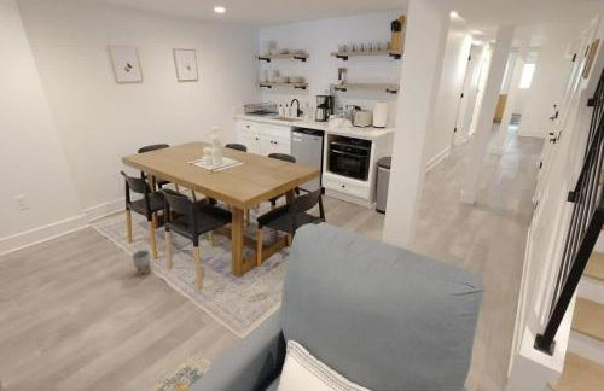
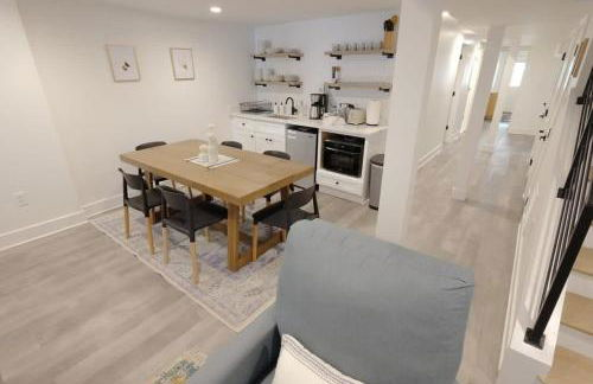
- planter [130,250,152,278]
